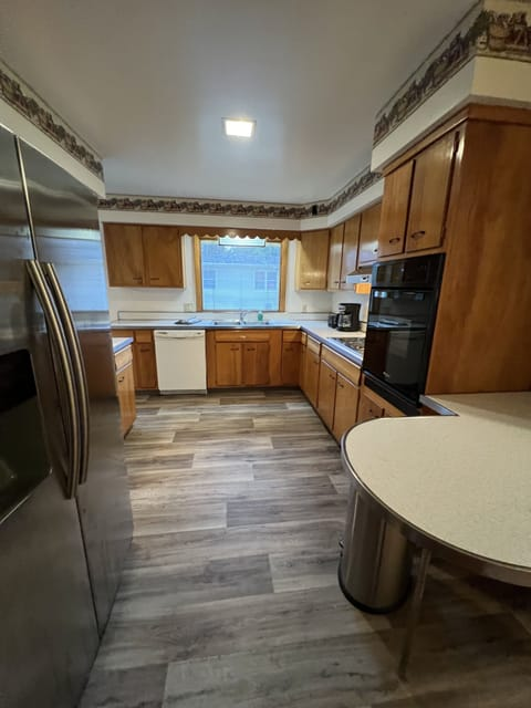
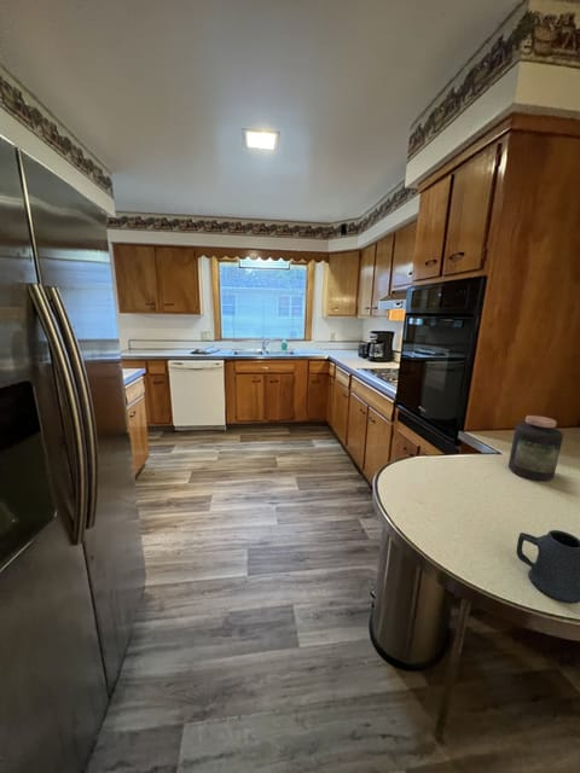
+ mug [516,529,580,604]
+ jar [507,414,564,482]
